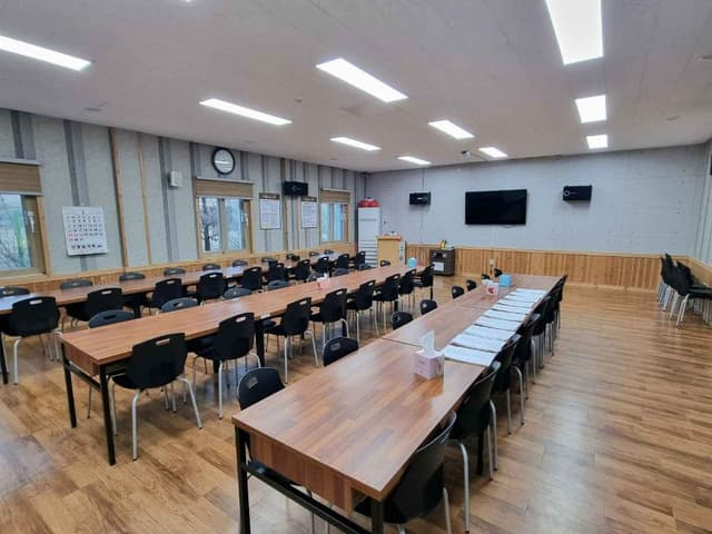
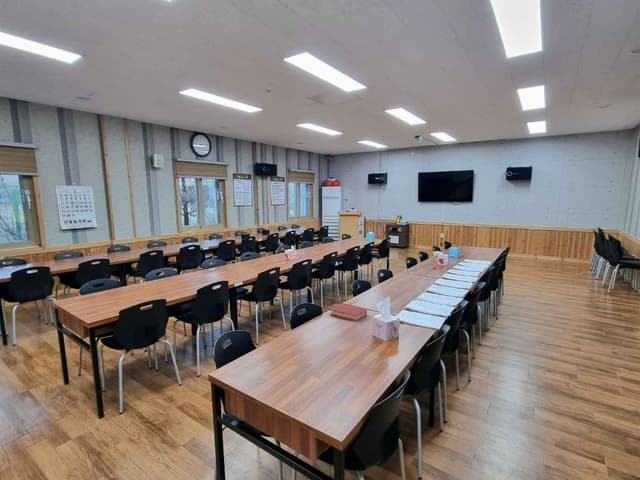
+ book [329,303,368,322]
